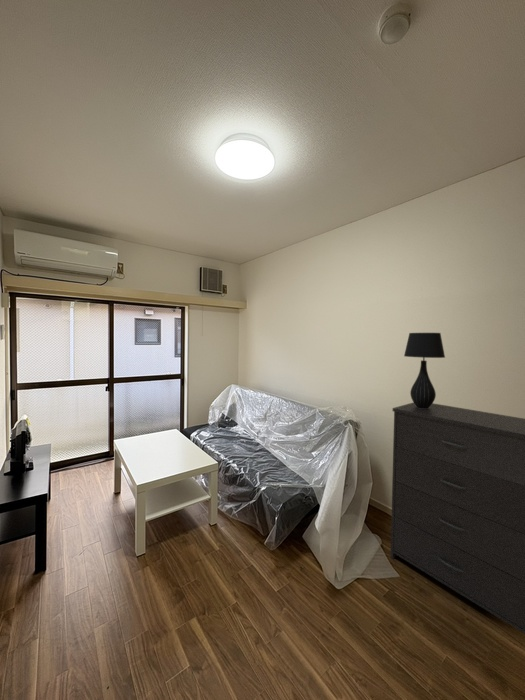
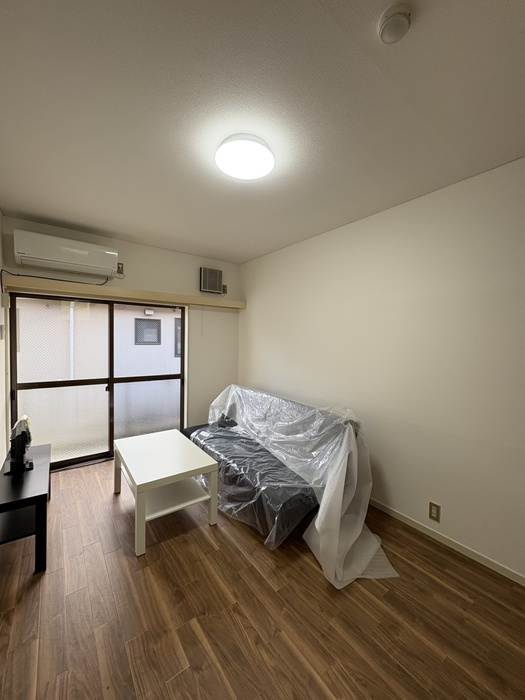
- table lamp [403,332,446,408]
- dresser [390,401,525,635]
